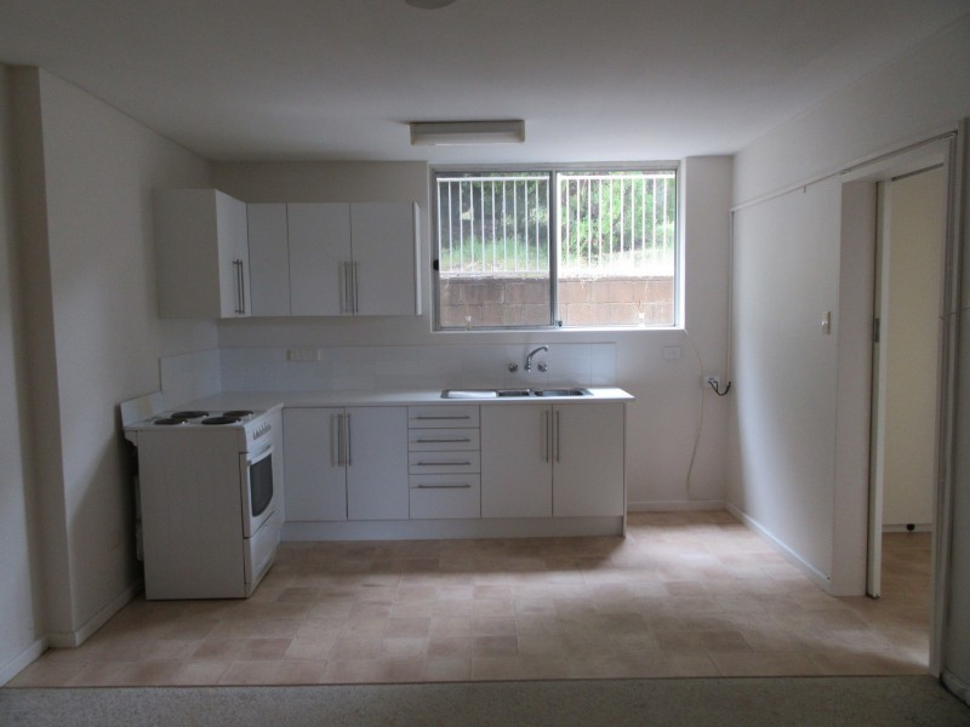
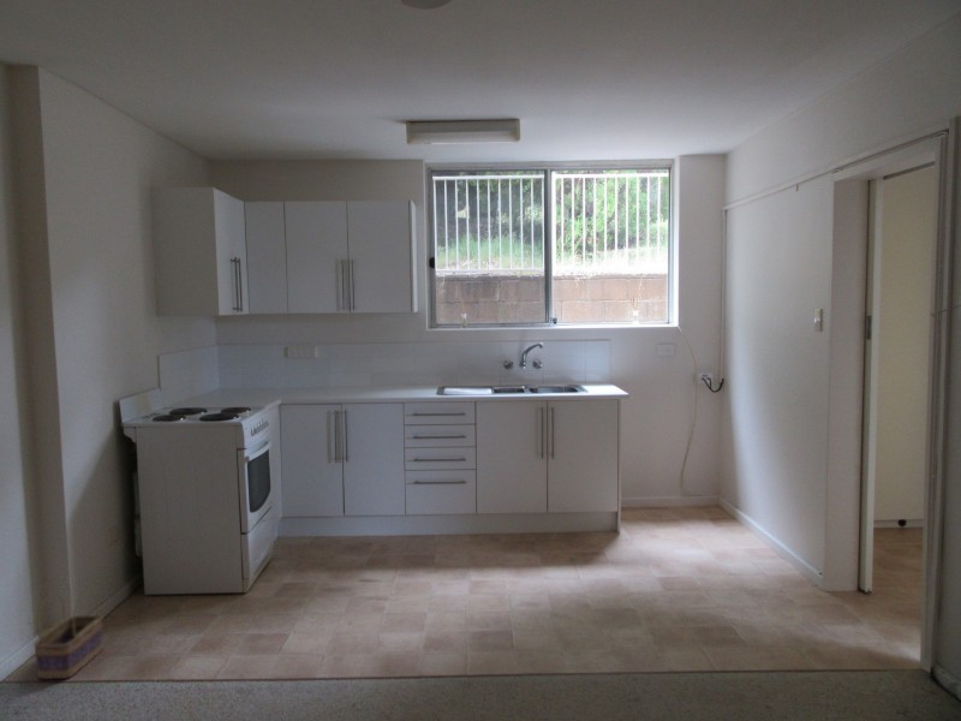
+ basket [32,591,103,680]
